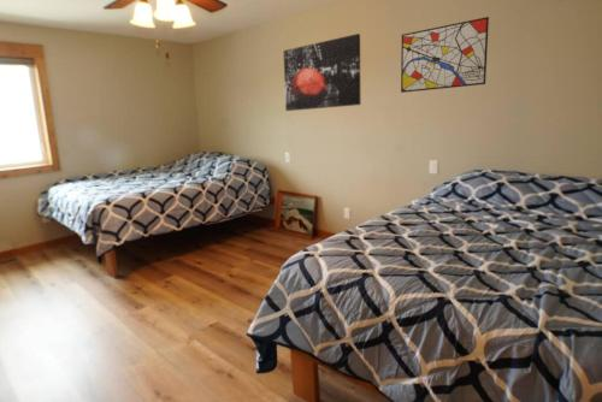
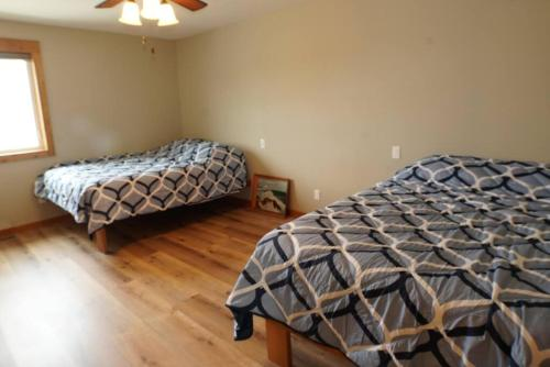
- wall art [400,16,490,94]
- wall art [283,32,361,112]
